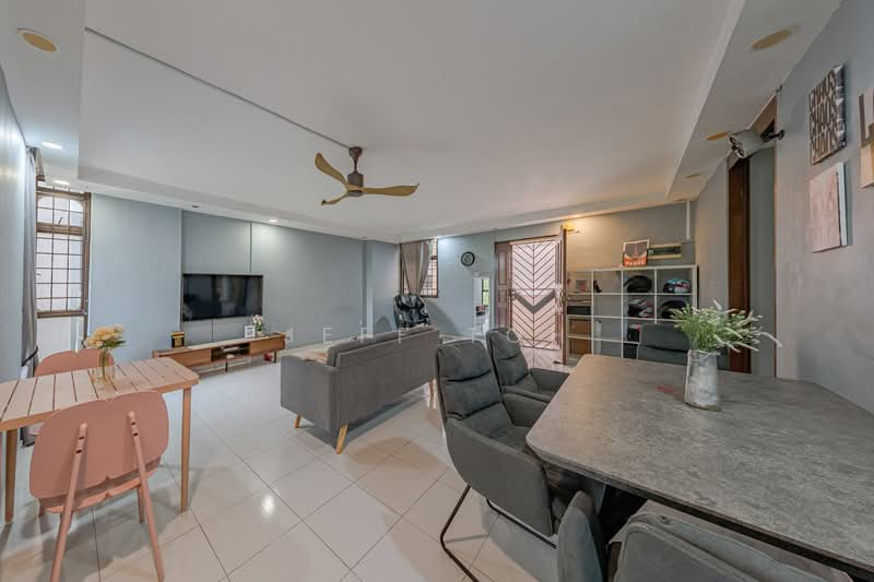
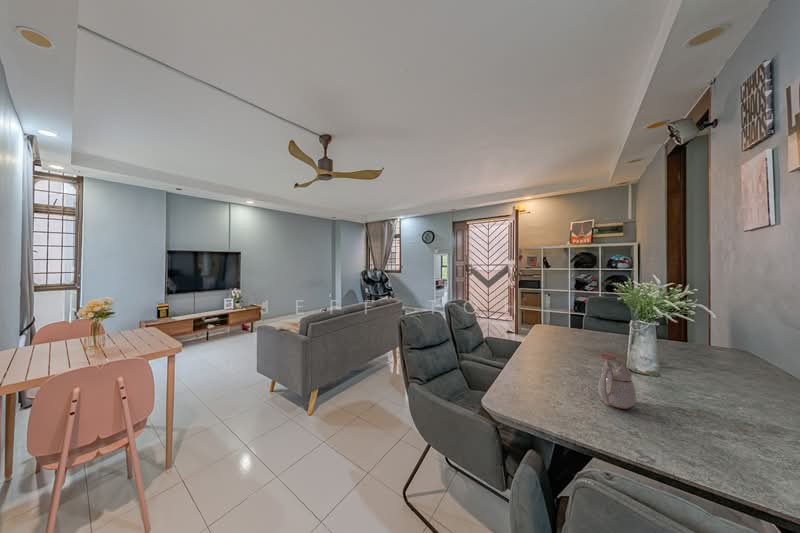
+ teapot [597,359,637,410]
